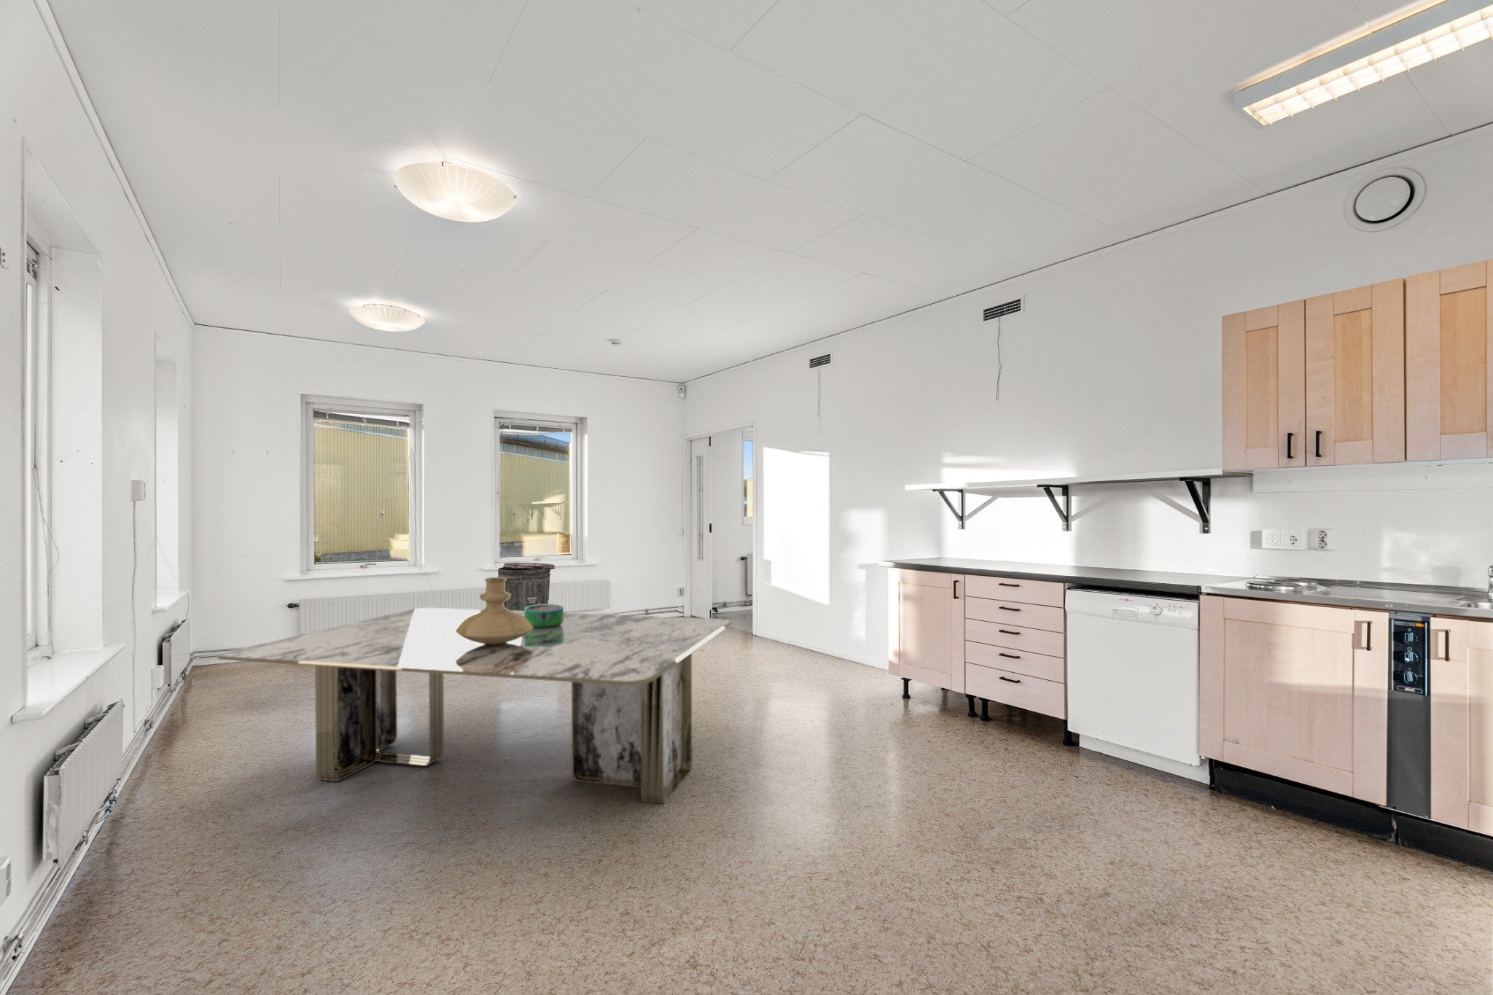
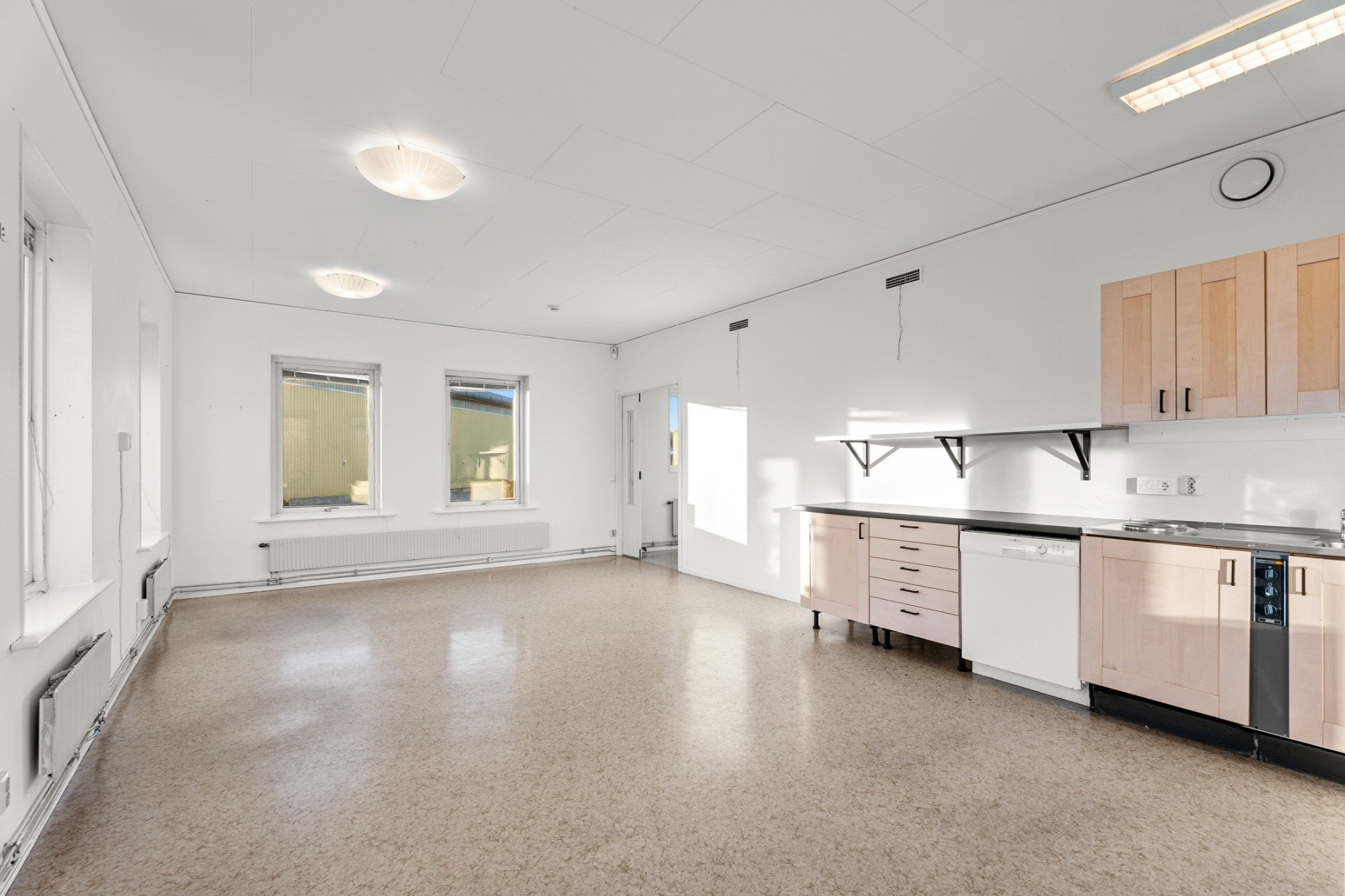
- dining table [216,607,734,805]
- trash can lid [497,562,555,612]
- vase [455,576,533,644]
- decorative bowl [524,604,564,629]
